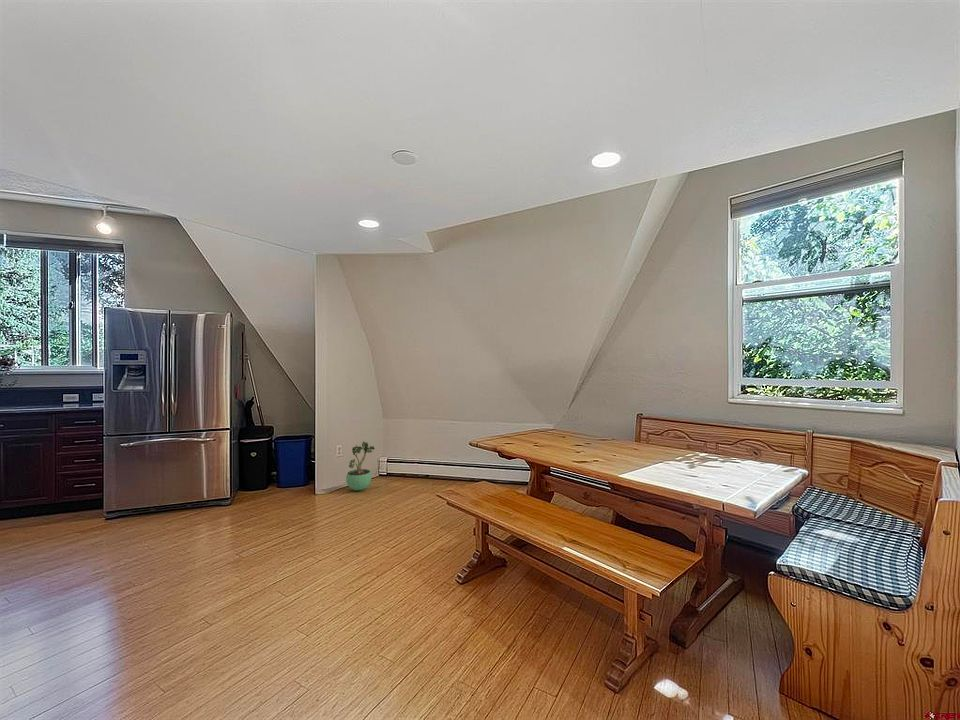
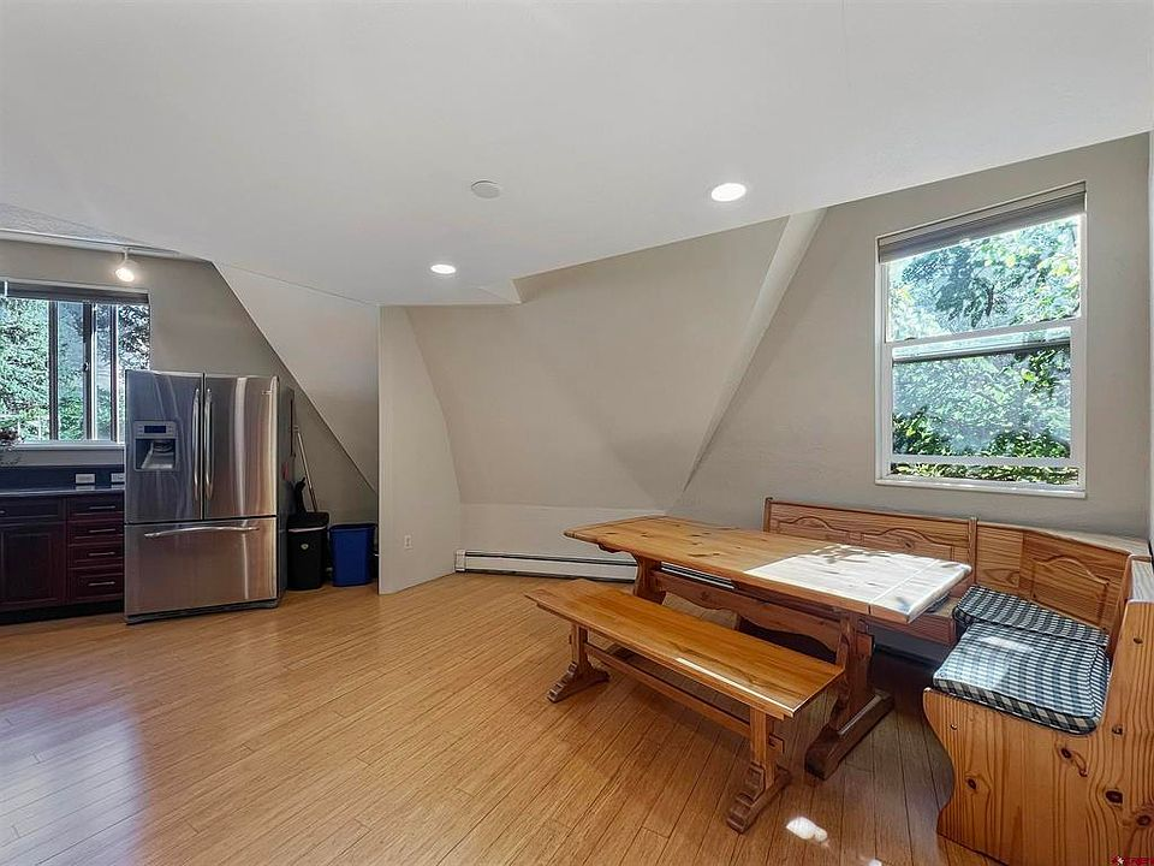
- potted plant [345,440,376,492]
